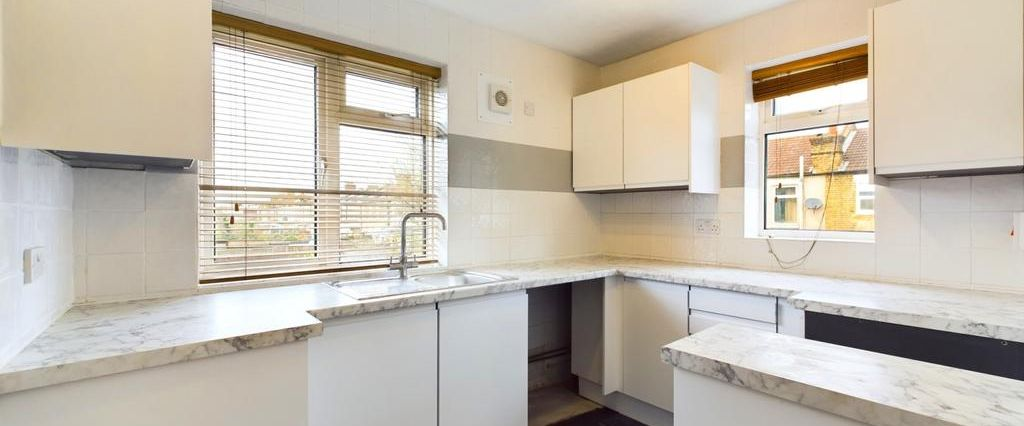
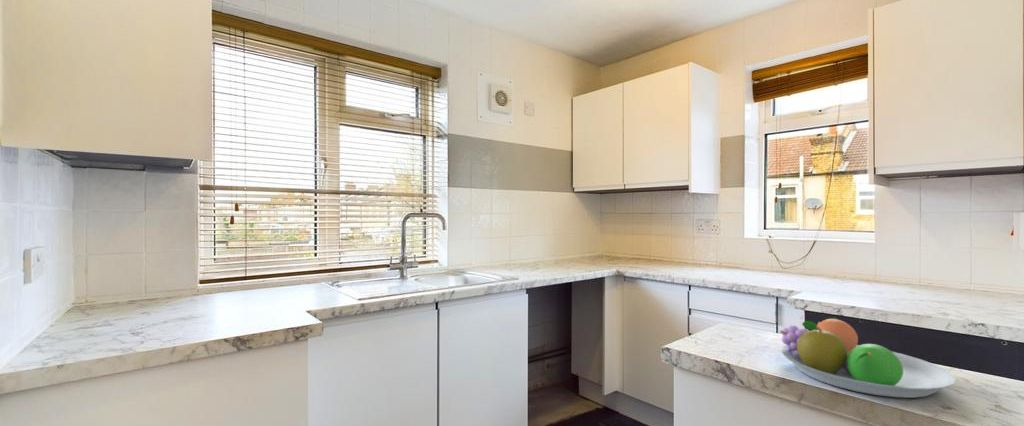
+ fruit bowl [779,317,957,399]
